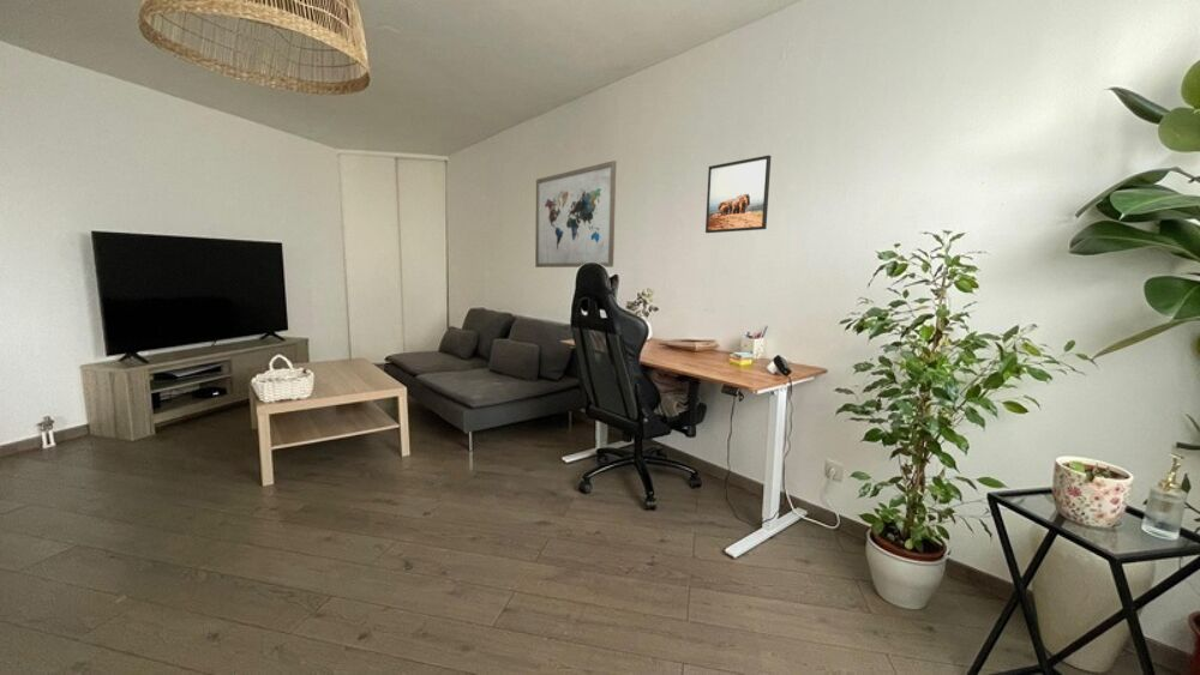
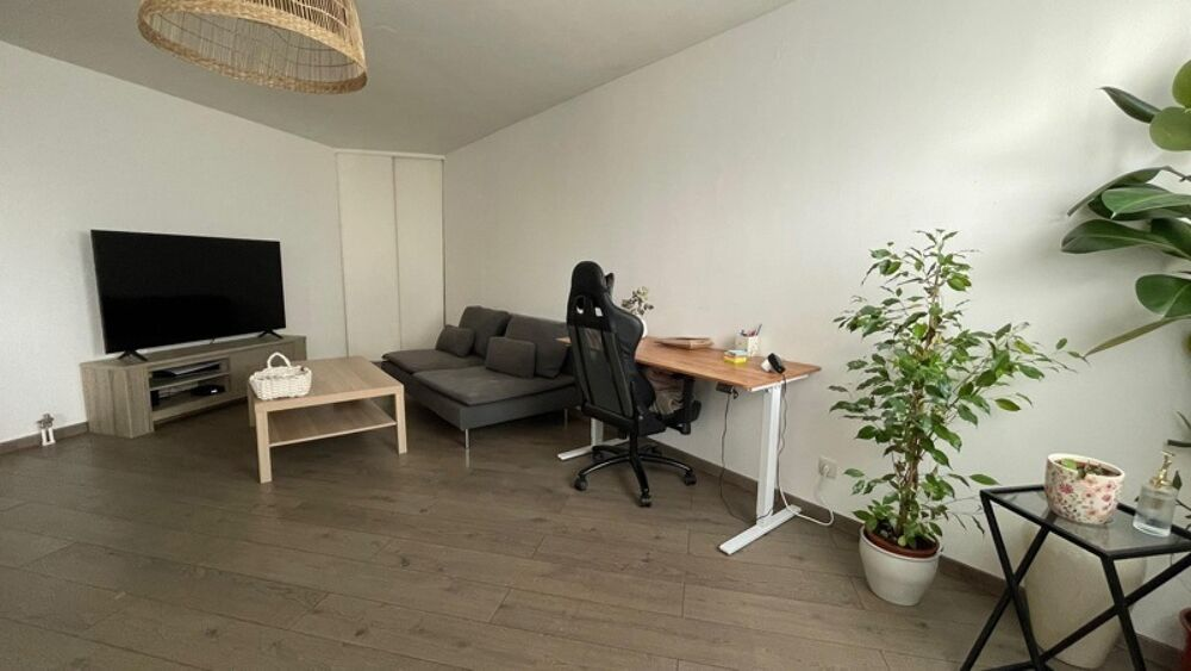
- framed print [704,153,772,234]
- wall art [534,159,618,269]
